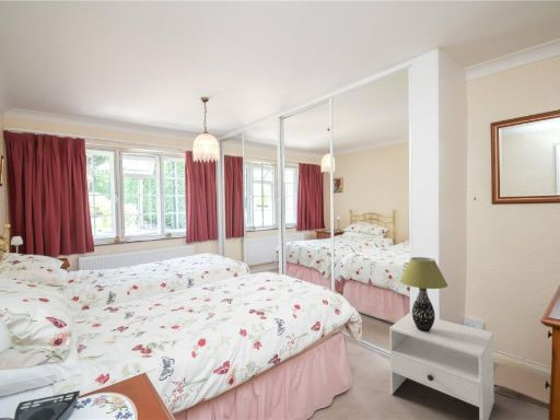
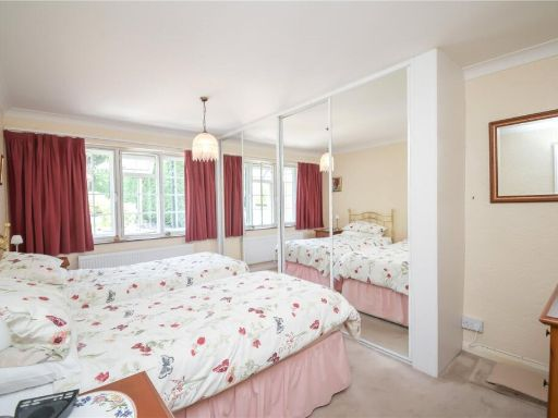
- nightstand [388,312,495,420]
- table lamp [398,256,448,331]
